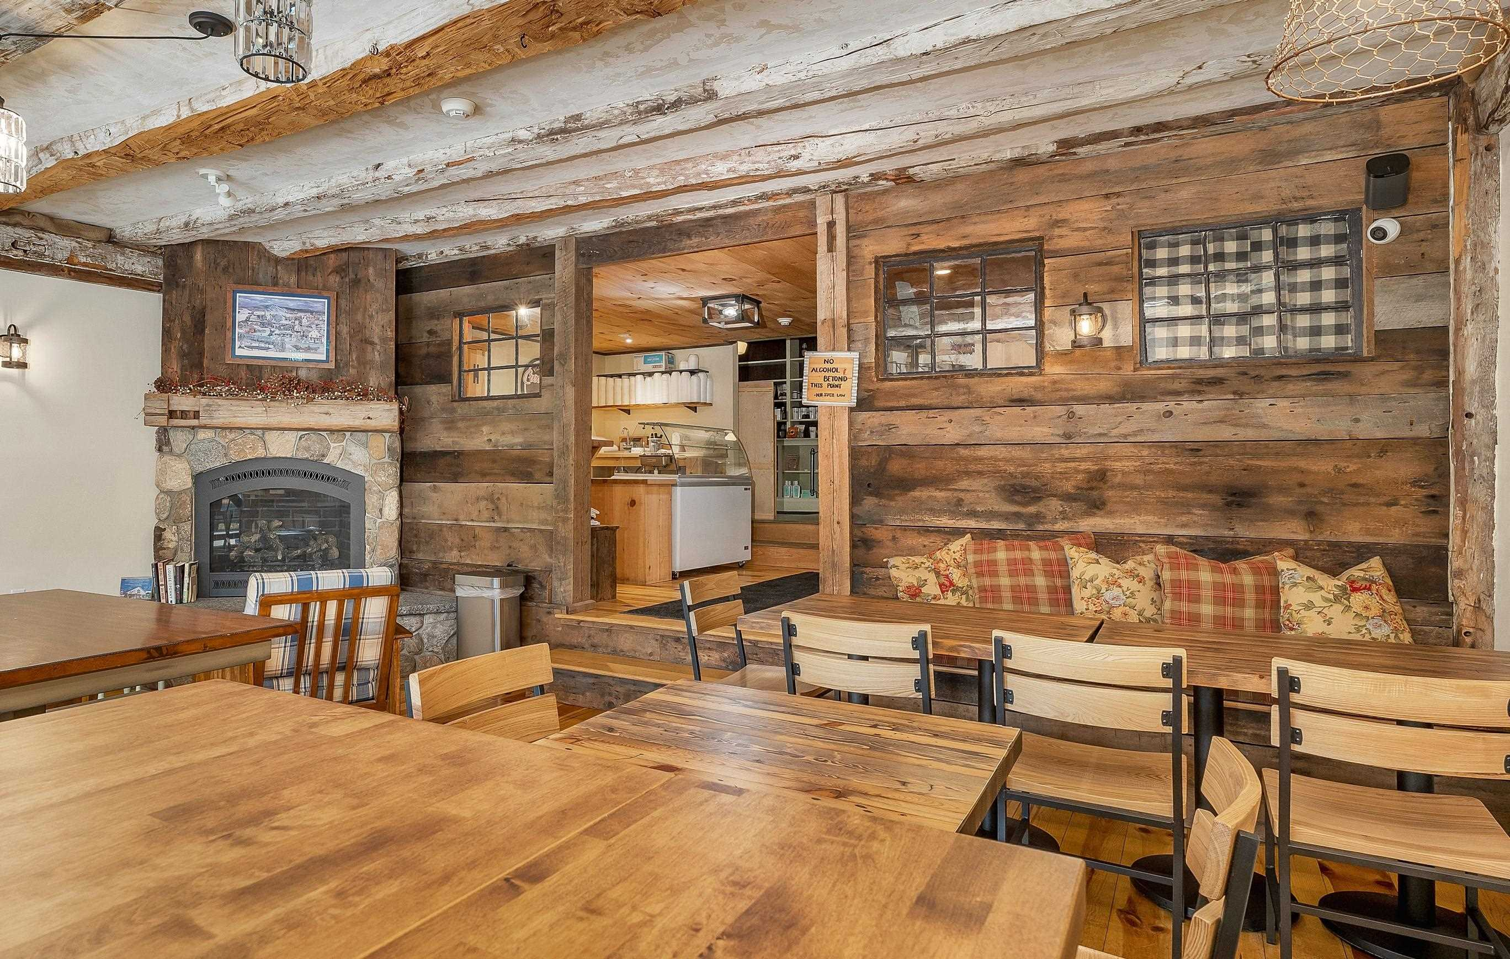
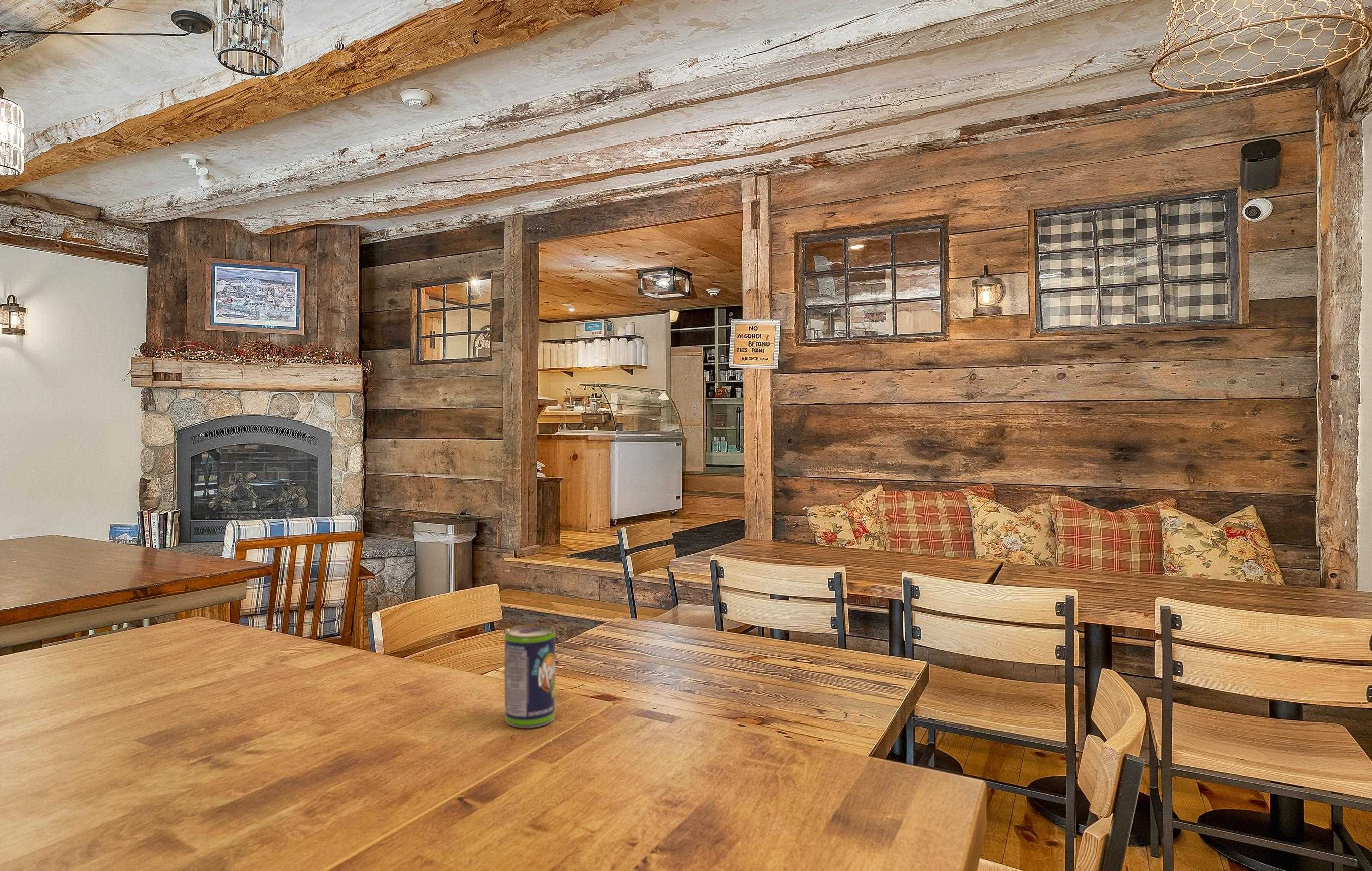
+ beverage can [504,624,556,728]
